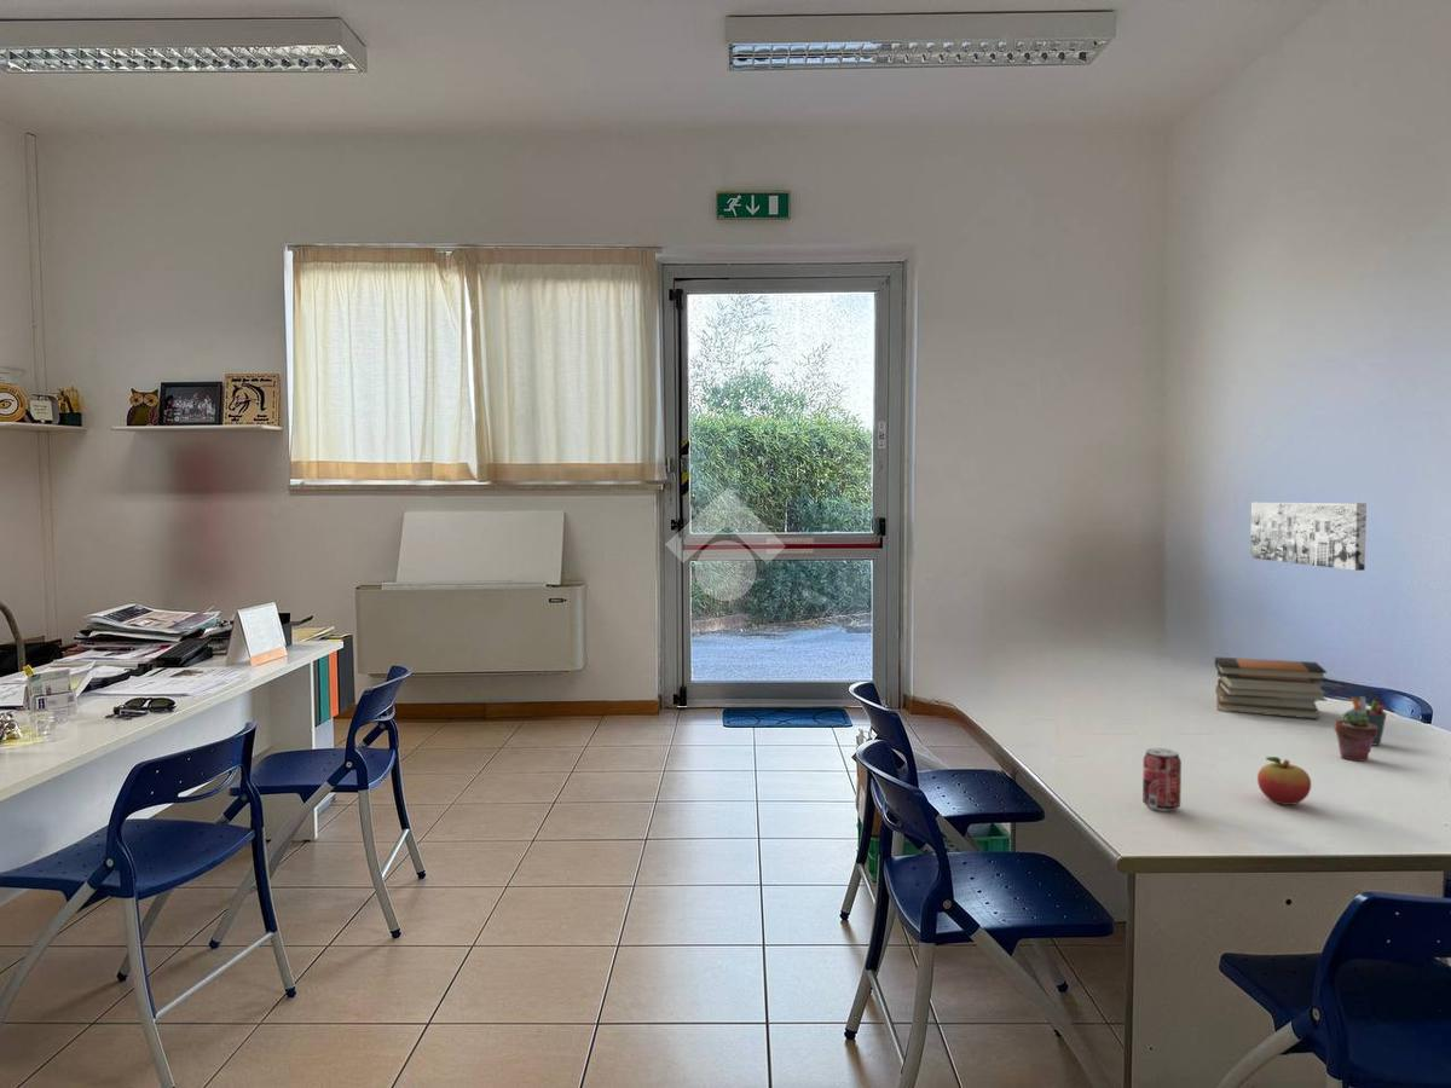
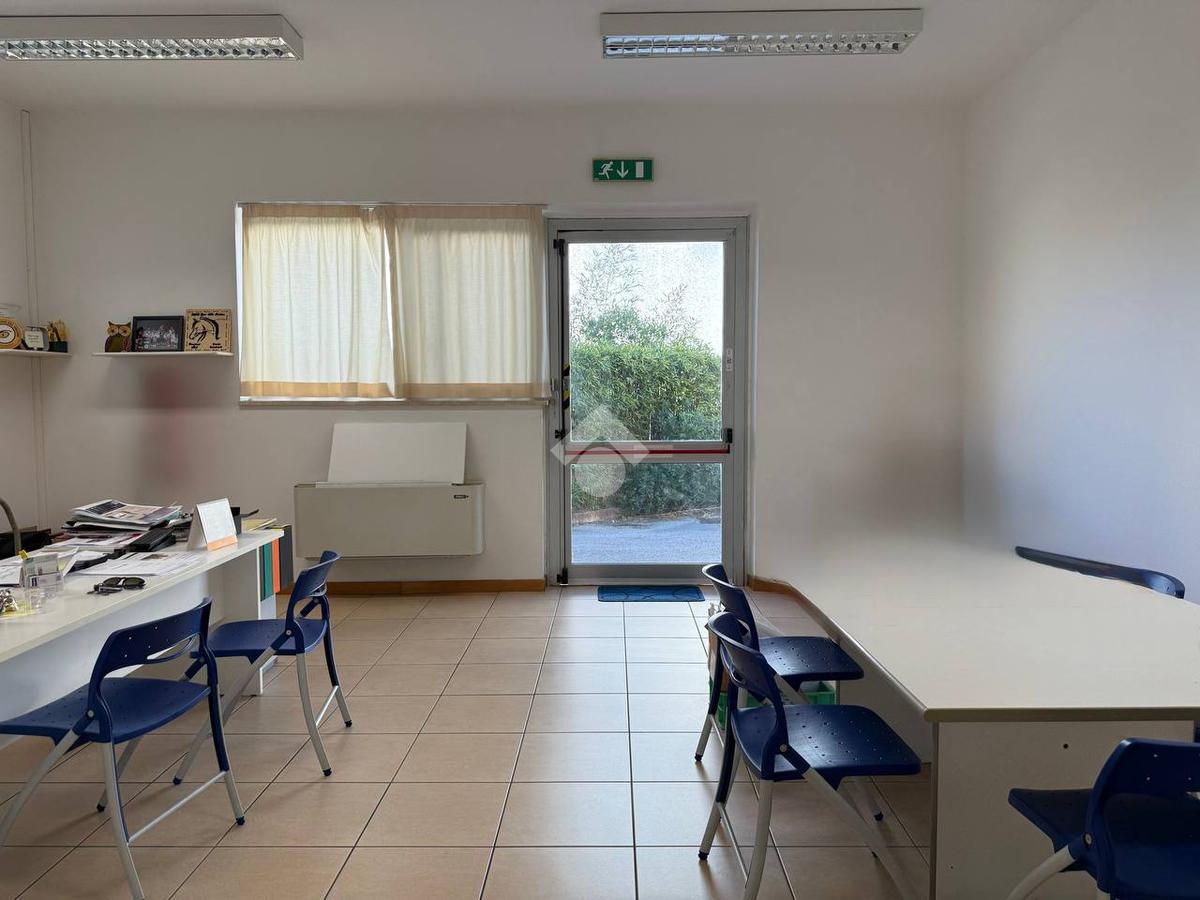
- book stack [1214,656,1329,720]
- pen holder [1349,695,1388,746]
- potted succulent [1333,708,1378,762]
- beverage can [1141,747,1183,812]
- wall art [1249,502,1368,572]
- fruit [1256,756,1312,806]
